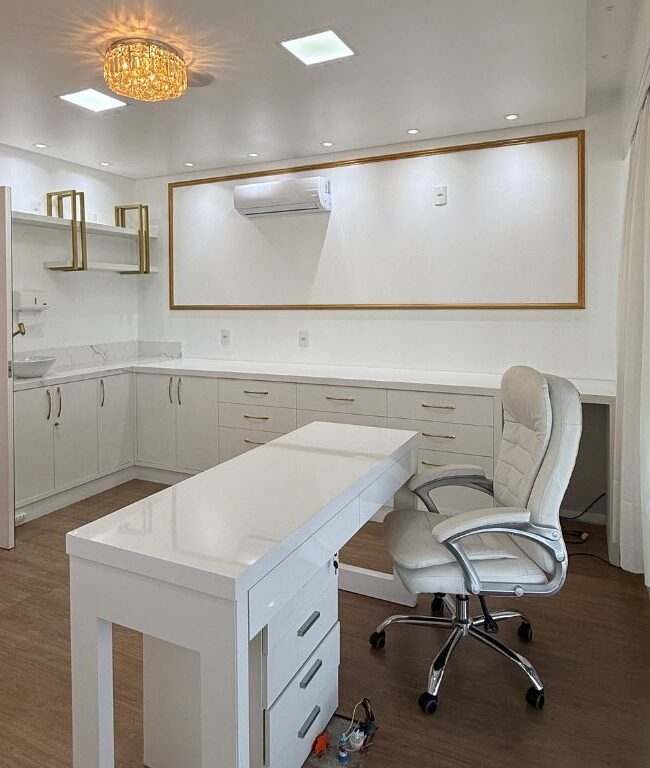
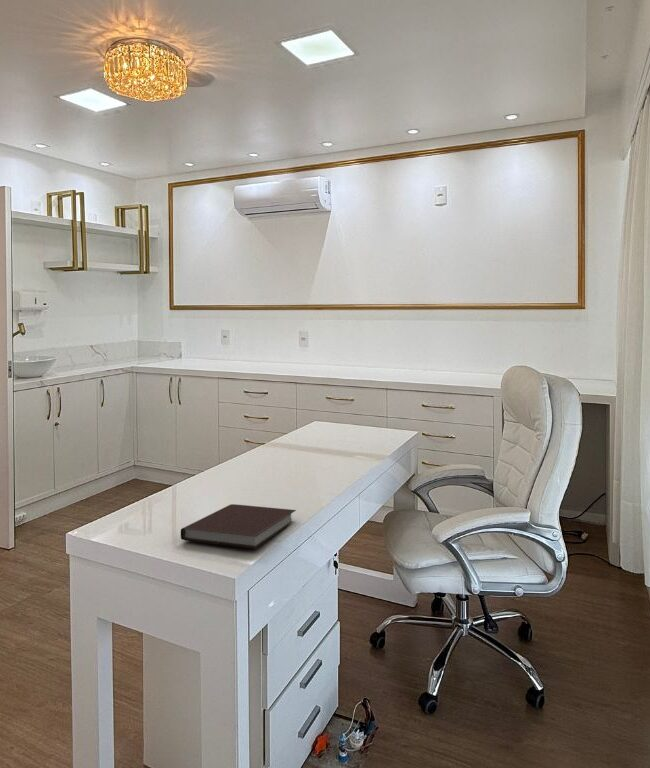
+ notebook [180,503,297,550]
